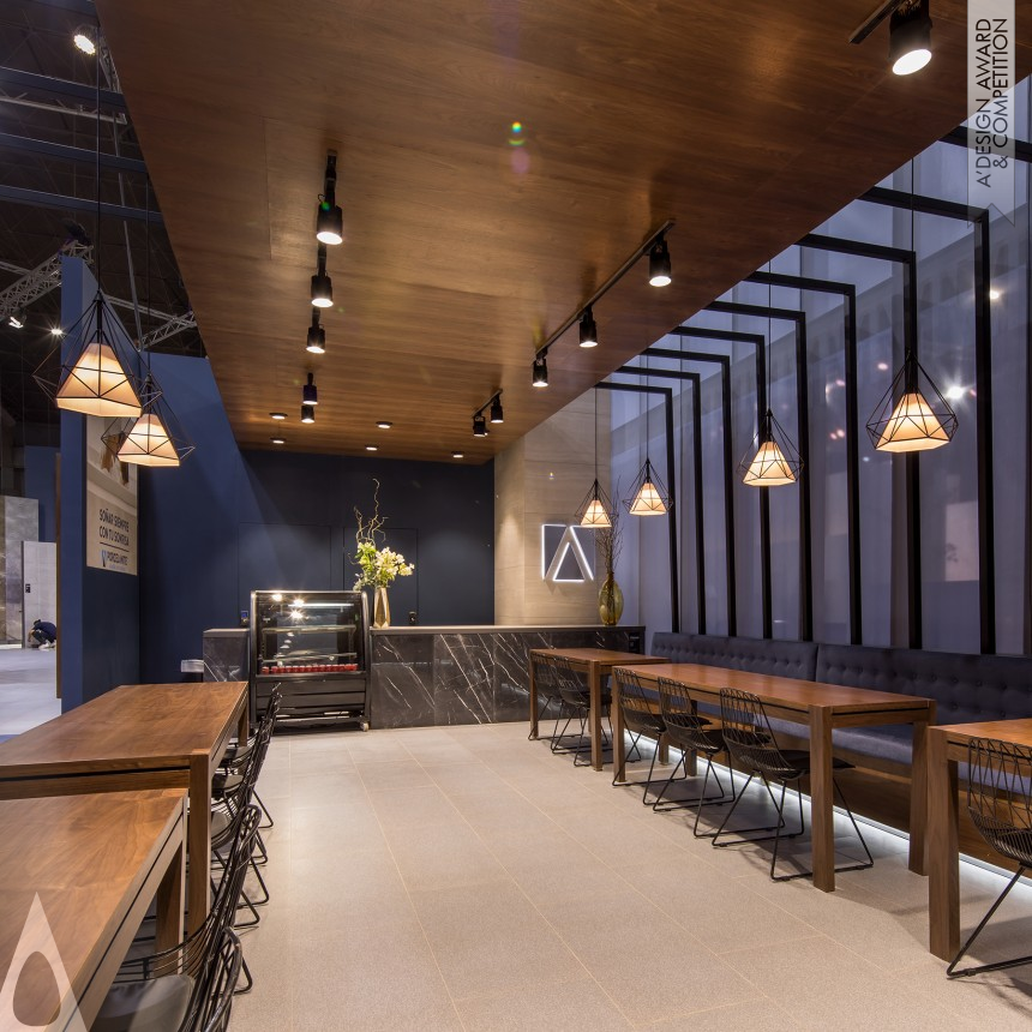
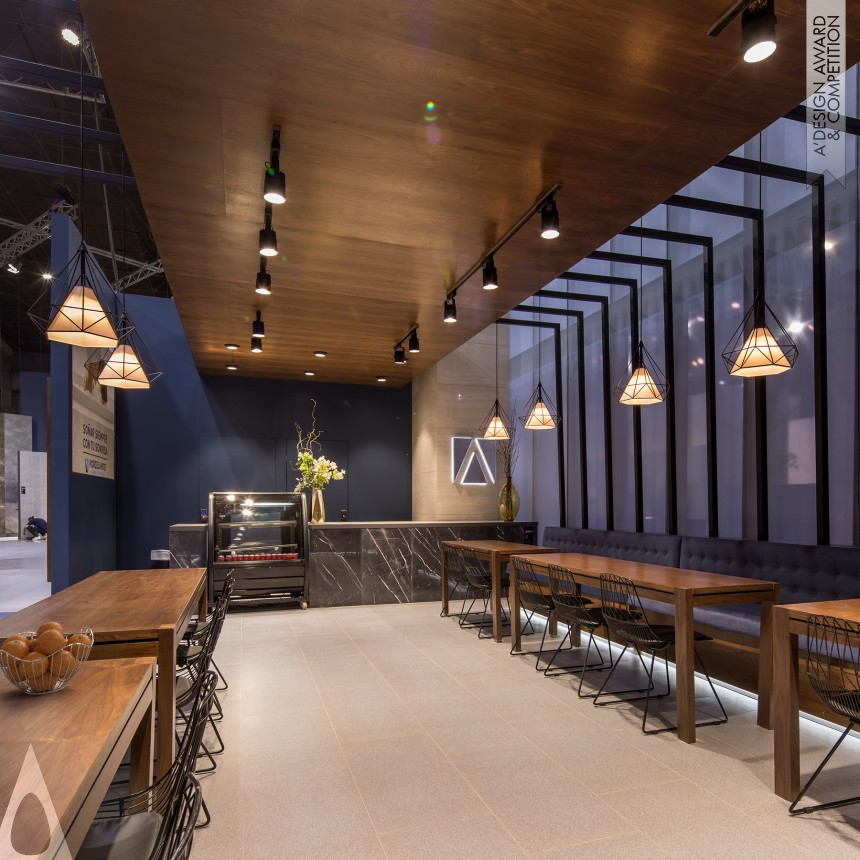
+ fruit basket [0,621,94,696]
